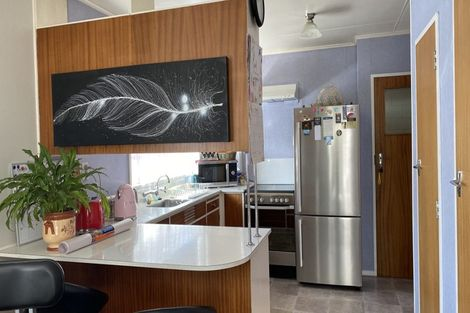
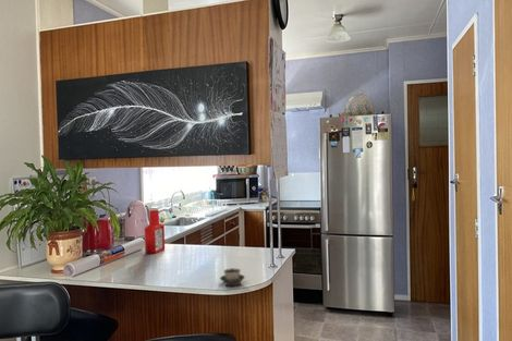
+ soap bottle [144,206,166,255]
+ cup [219,267,246,287]
